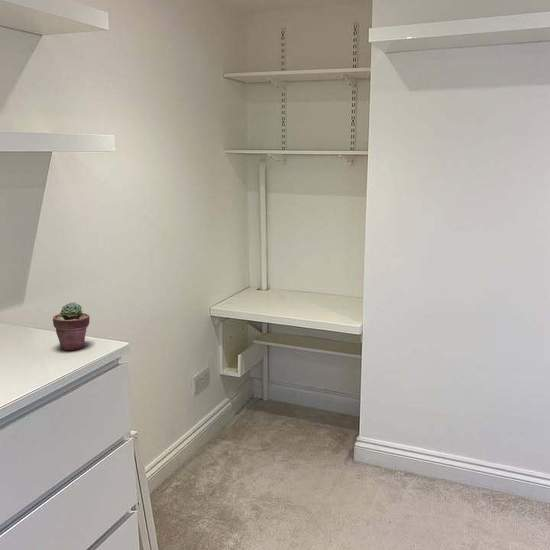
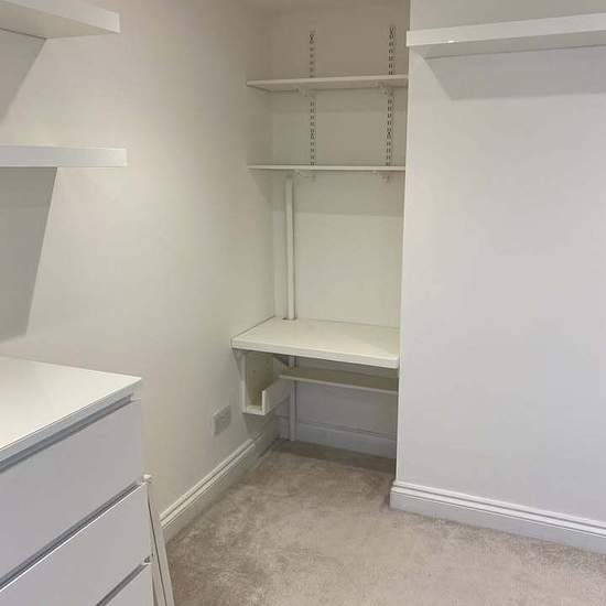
- potted succulent [52,302,91,351]
